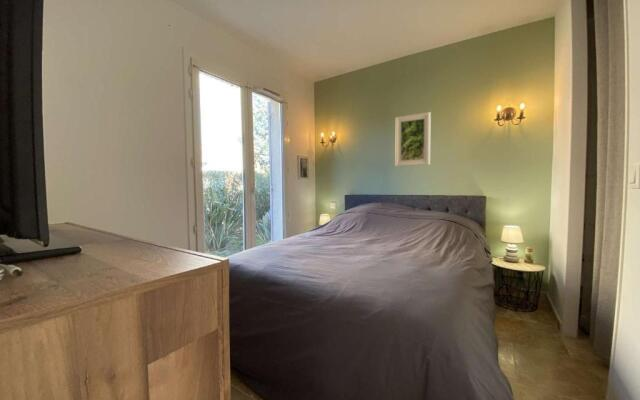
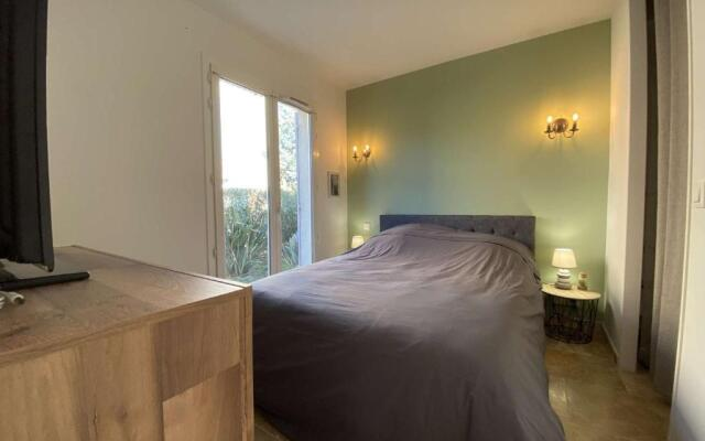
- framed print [394,111,432,167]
